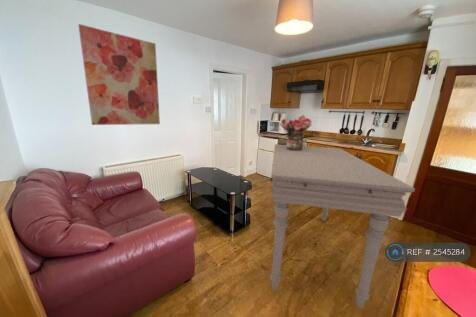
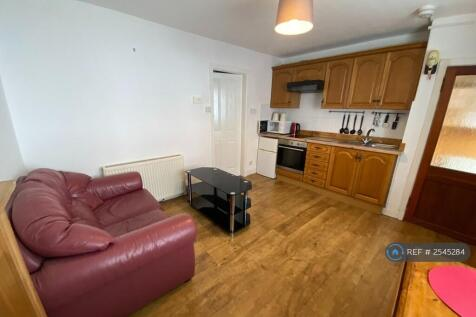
- bouquet [279,114,313,150]
- wall art [77,23,161,126]
- dining table [269,143,416,309]
